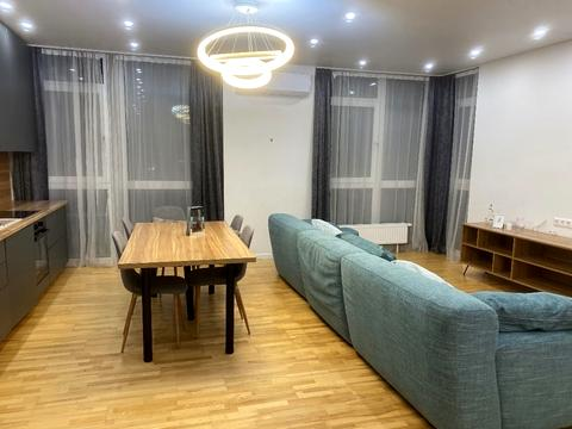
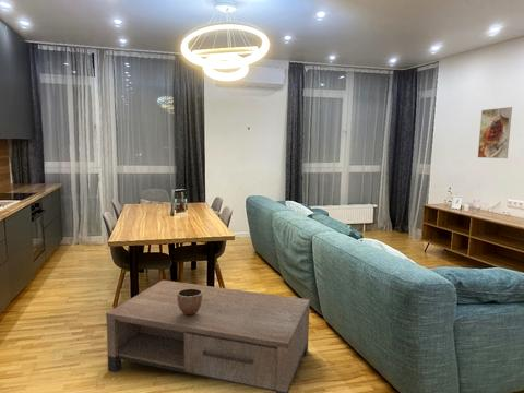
+ decorative bowl [177,288,202,315]
+ coffee table [105,279,311,393]
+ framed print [477,106,513,159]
